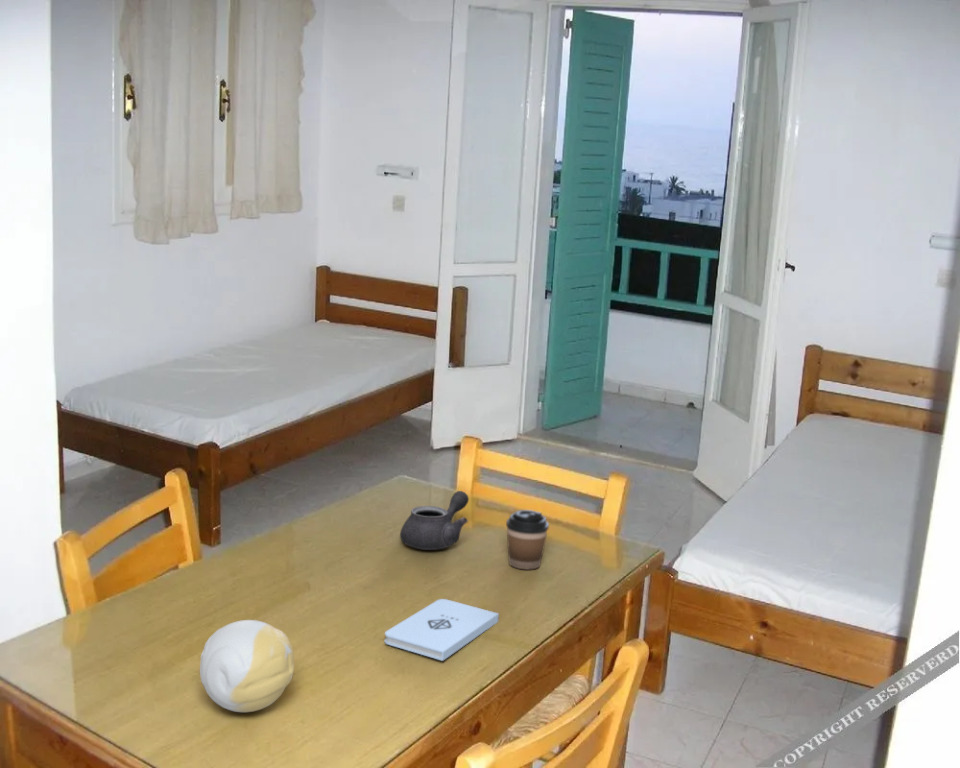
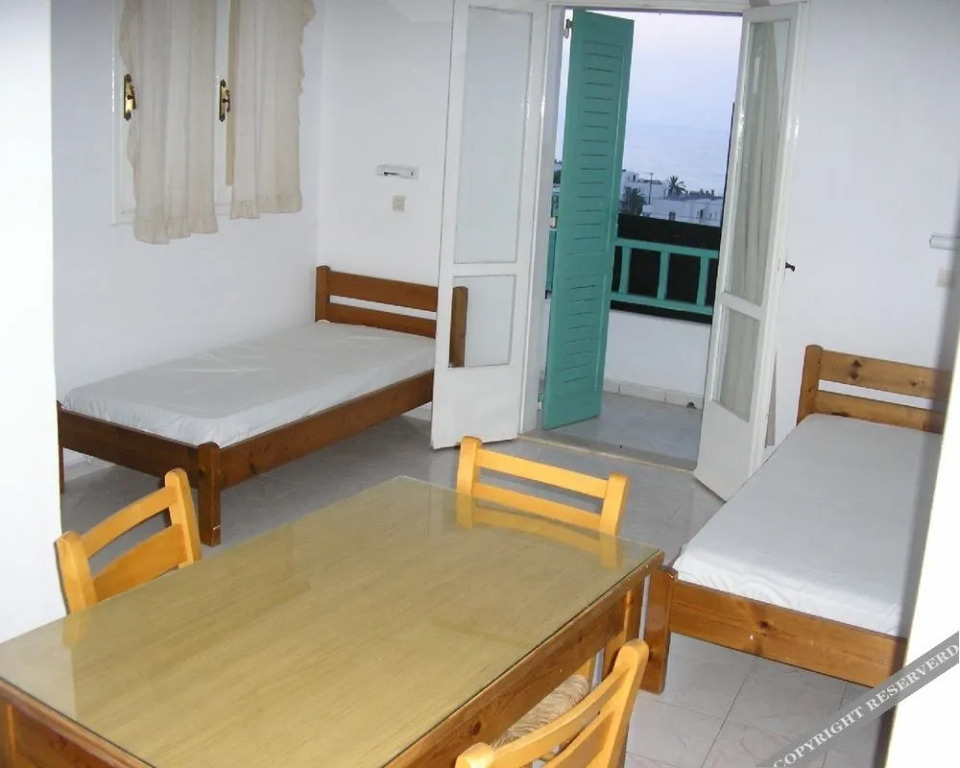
- decorative ball [199,619,295,713]
- teapot [399,490,470,551]
- coffee cup [505,509,550,570]
- notepad [384,598,500,662]
